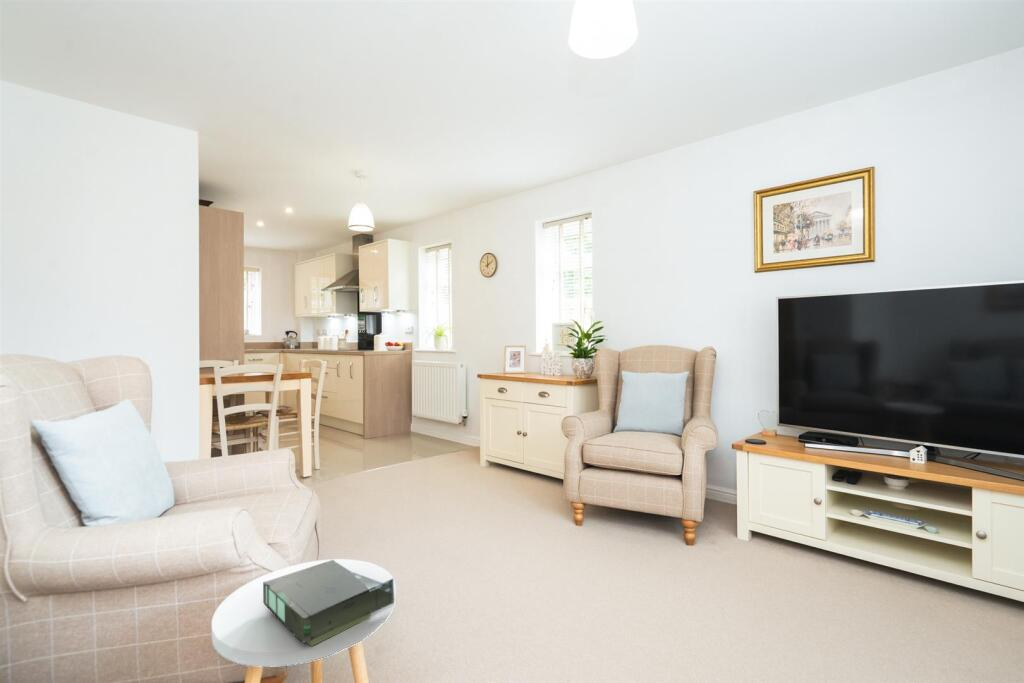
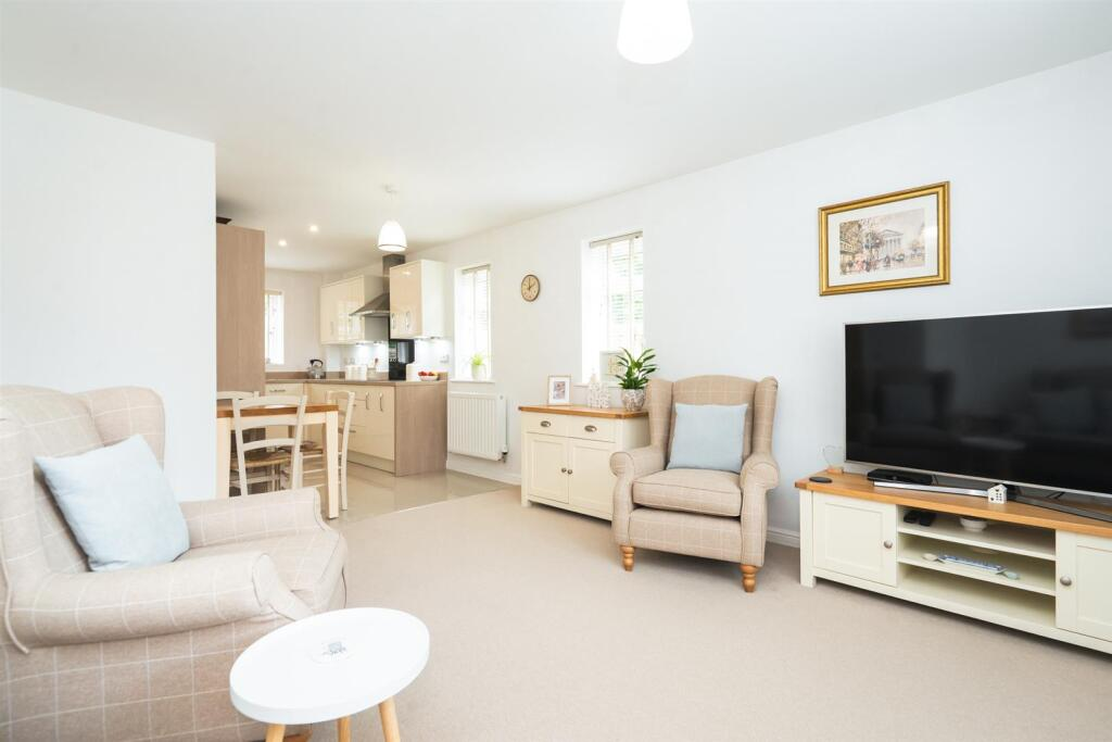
- box [262,559,395,647]
